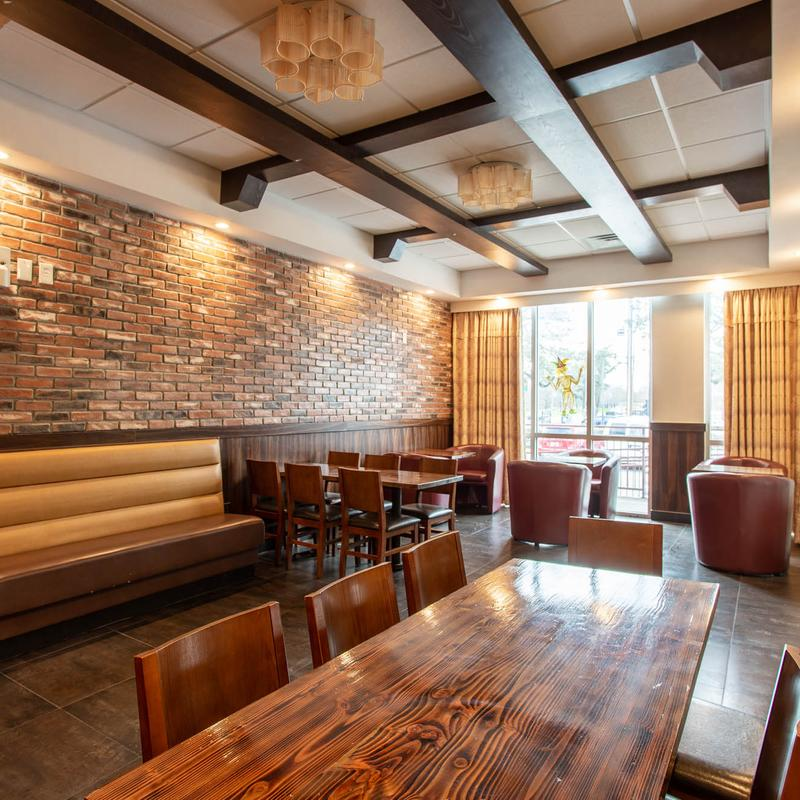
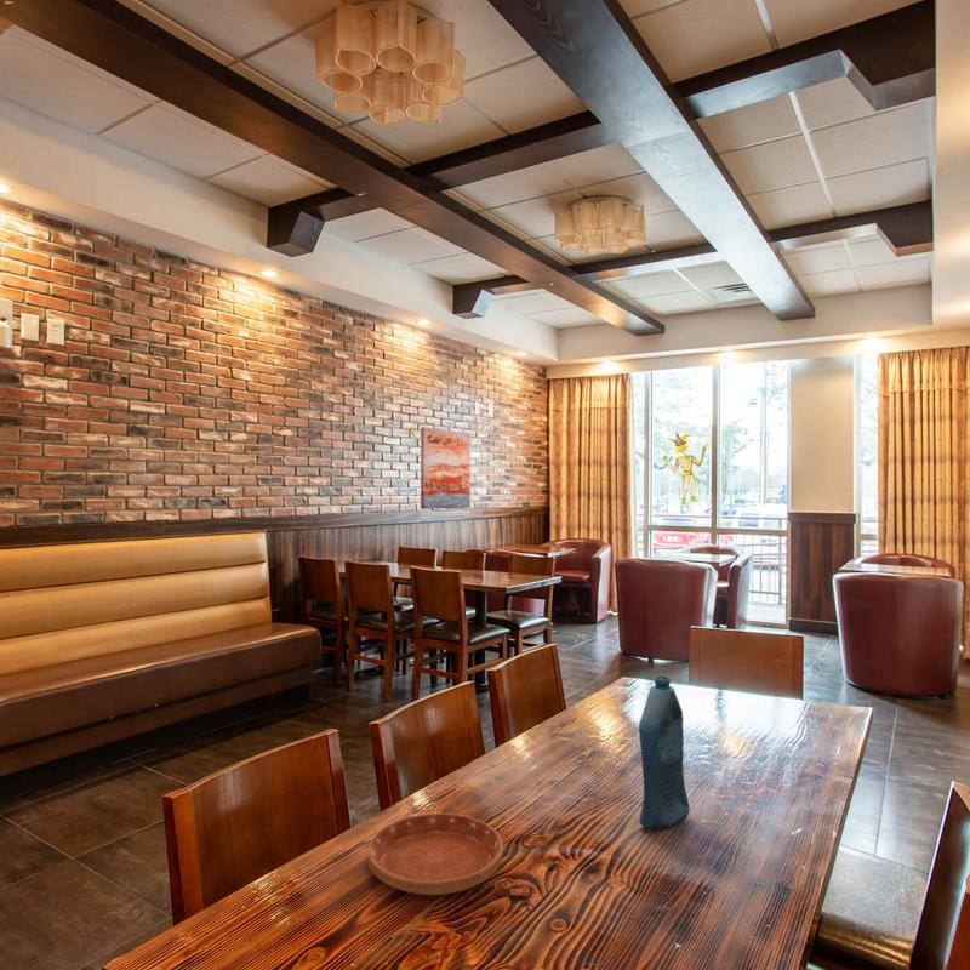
+ bottle [638,675,691,831]
+ wall art [420,427,472,510]
+ saucer [366,812,504,896]
